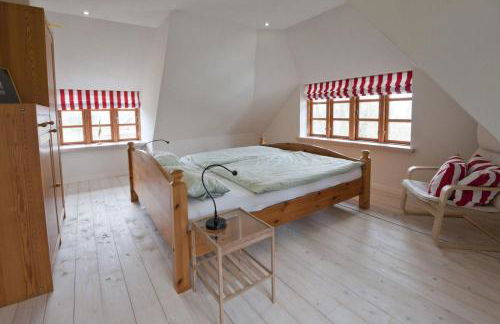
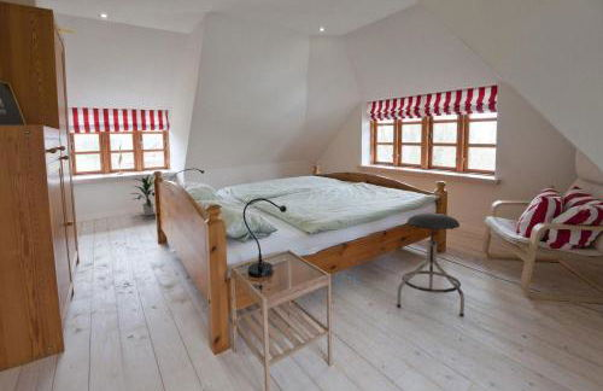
+ indoor plant [129,173,156,217]
+ stool [396,212,466,317]
